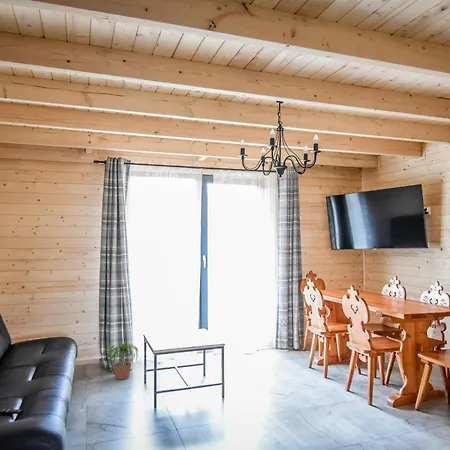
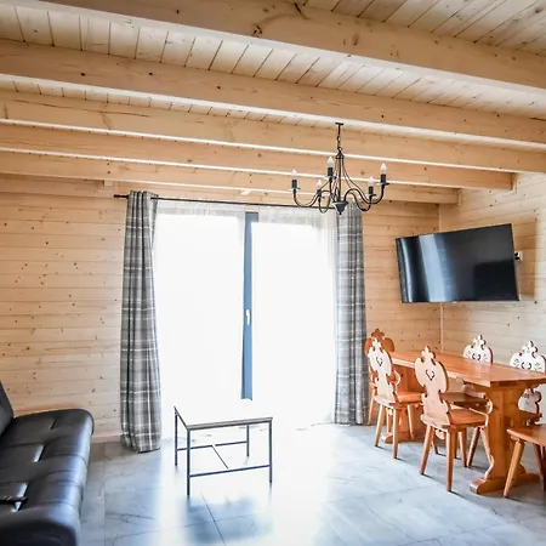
- potted plant [104,341,141,380]
